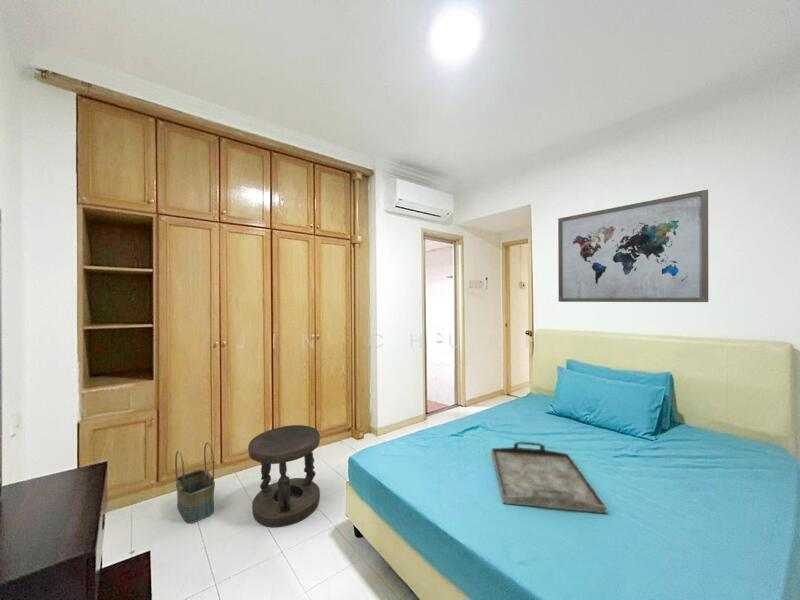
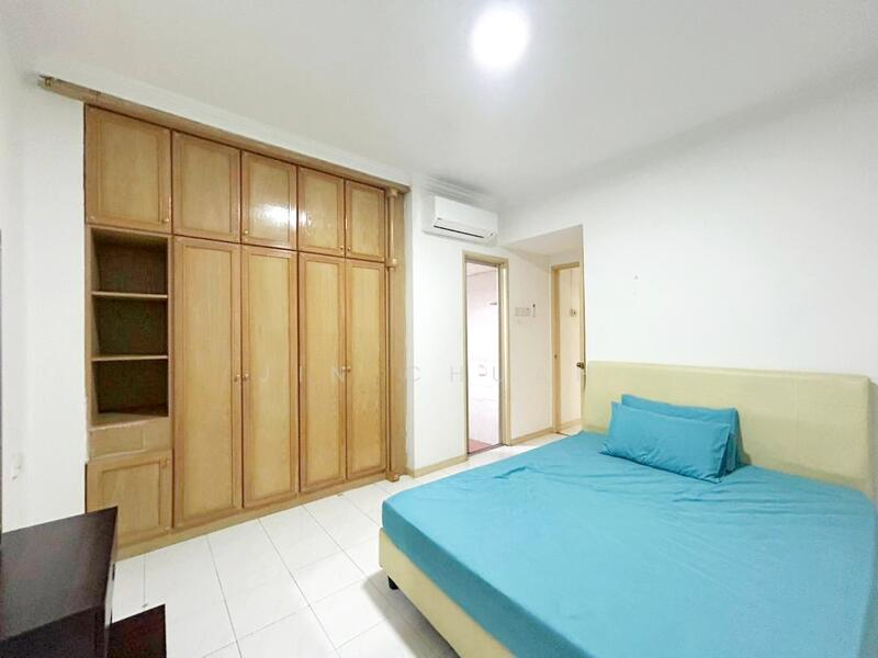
- stool [247,424,321,528]
- wall art [557,188,709,303]
- serving tray [490,441,607,514]
- basket [174,441,216,525]
